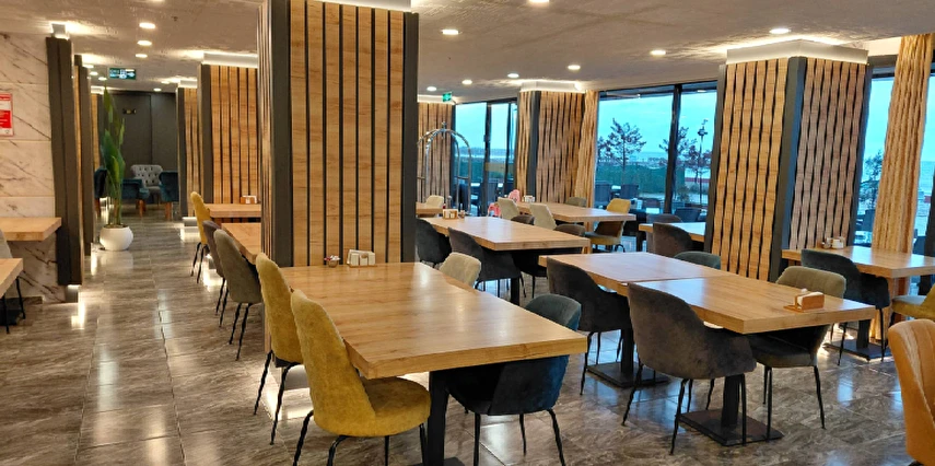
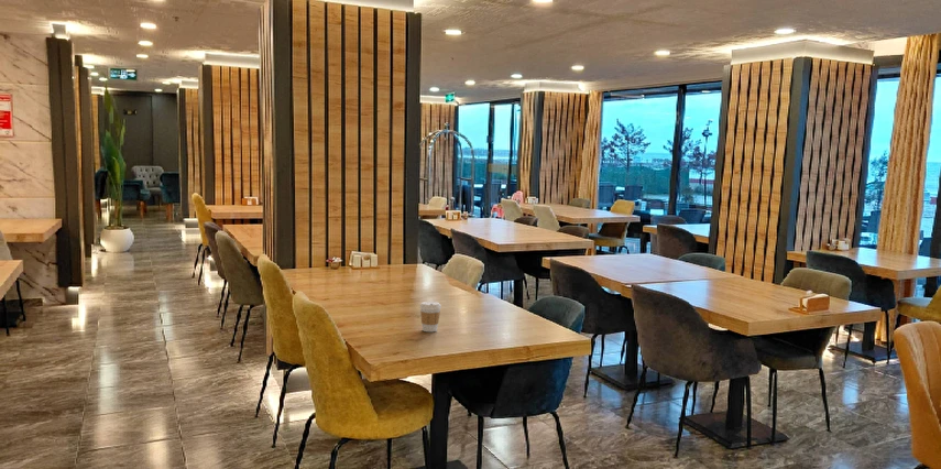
+ coffee cup [419,301,442,334]
